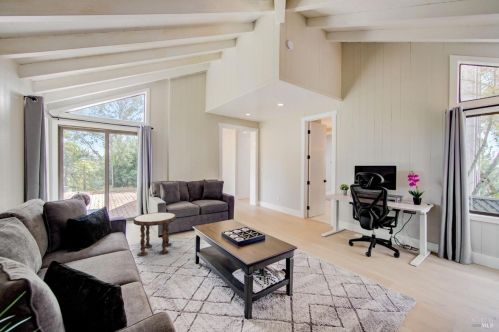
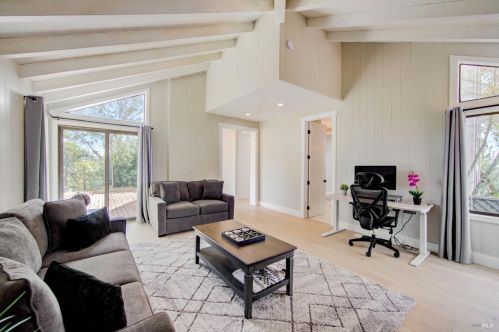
- side table [133,211,177,257]
